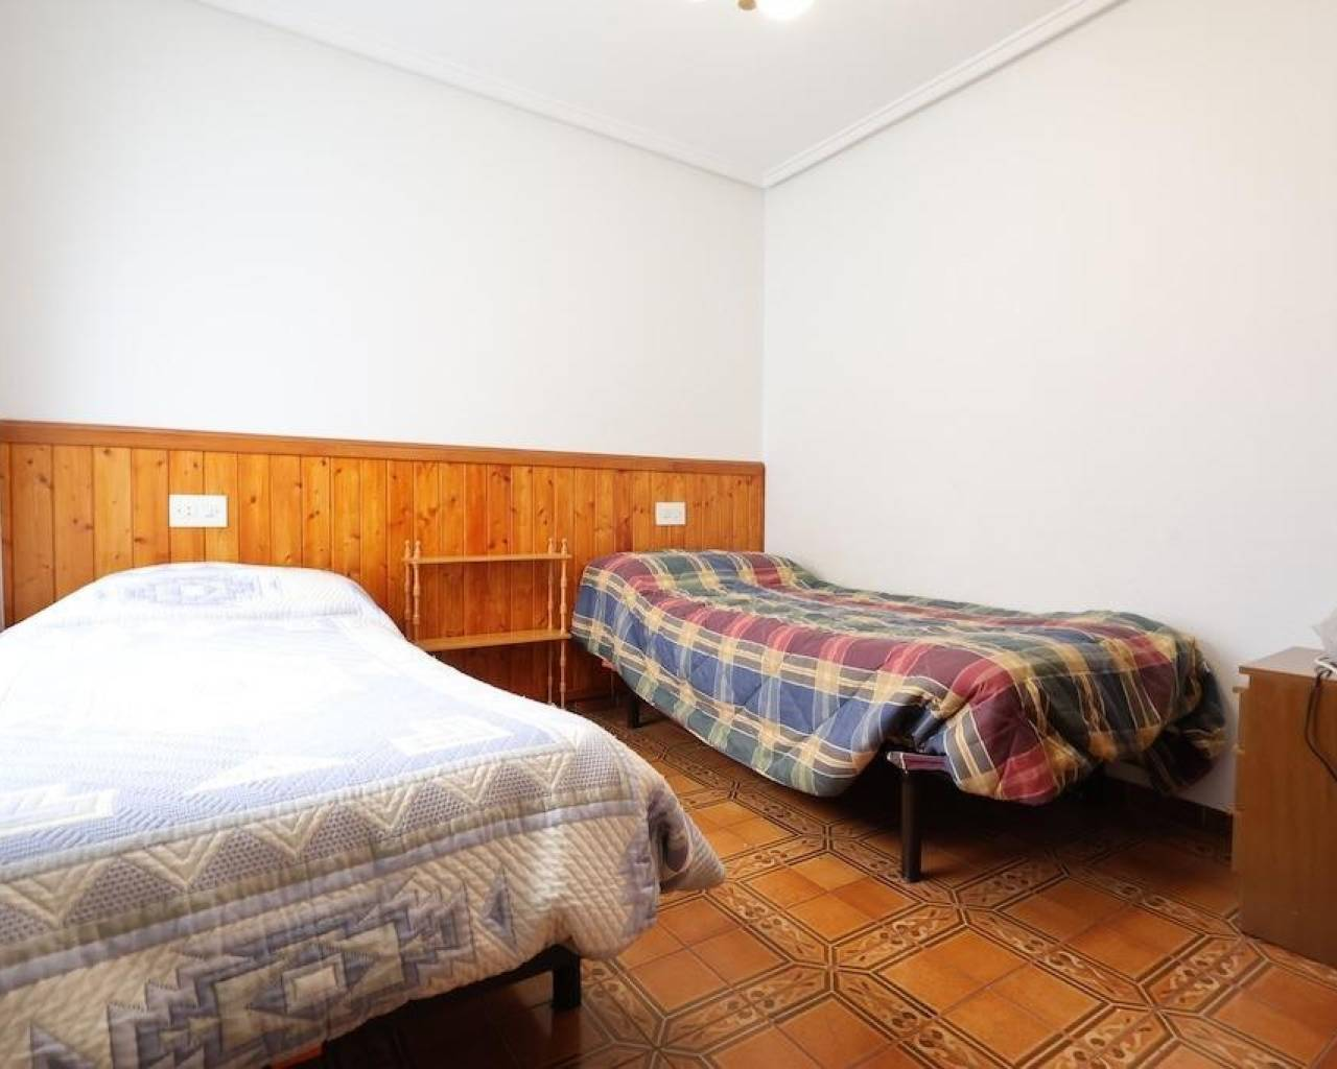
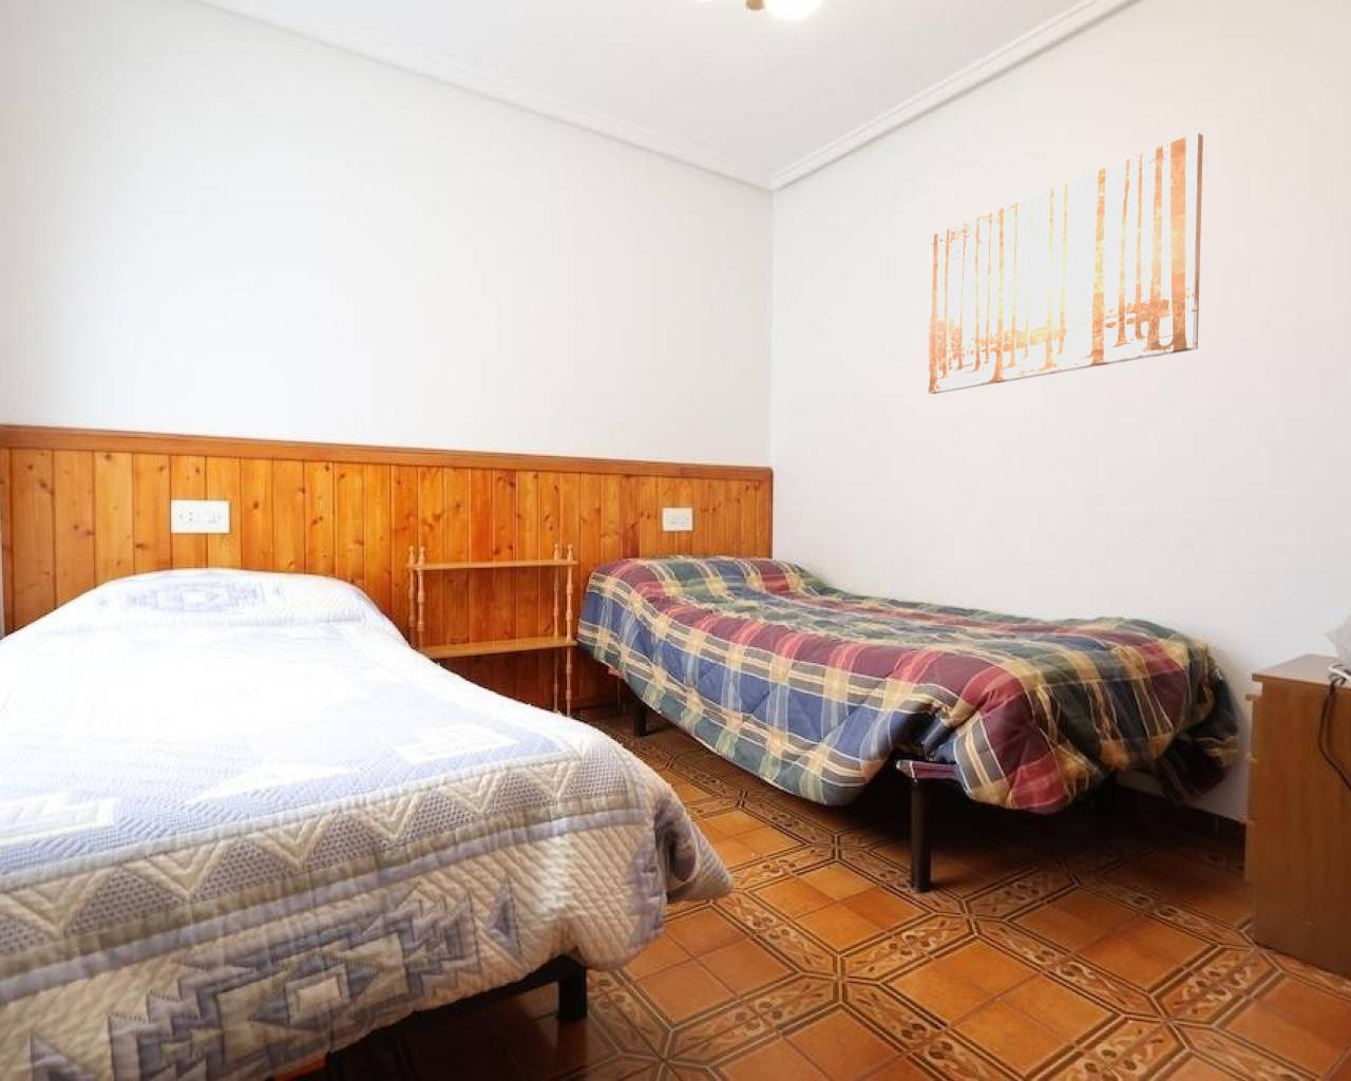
+ wall art [928,131,1204,395]
